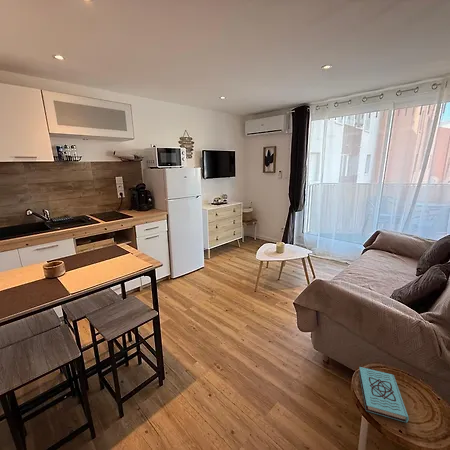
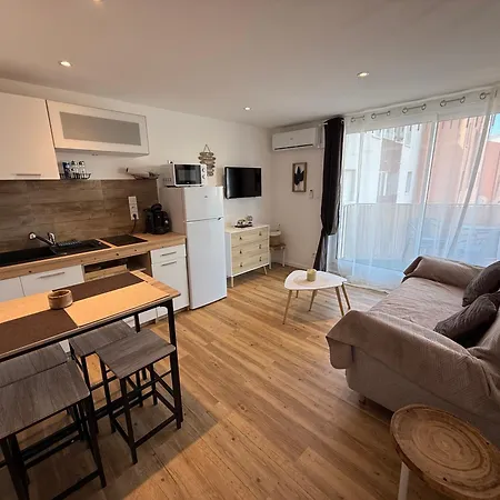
- book [358,366,410,423]
